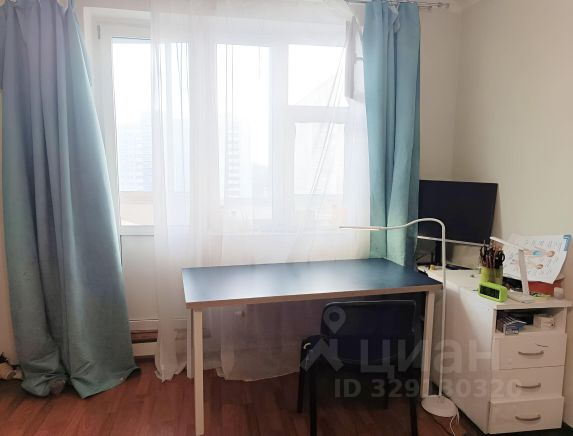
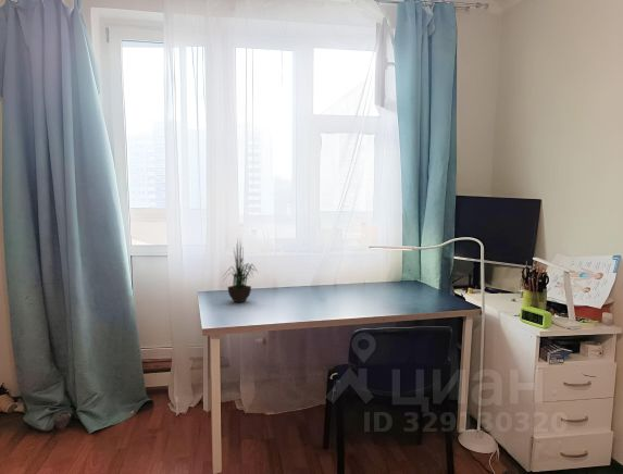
+ potted plant [221,238,259,303]
